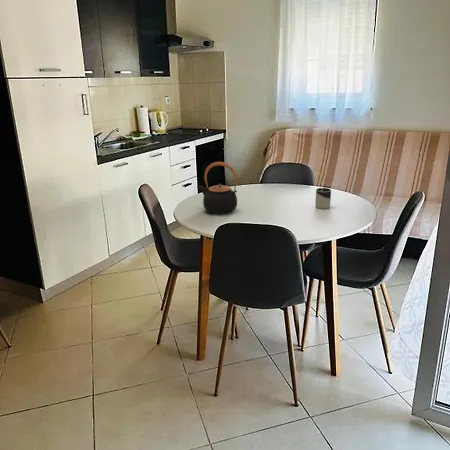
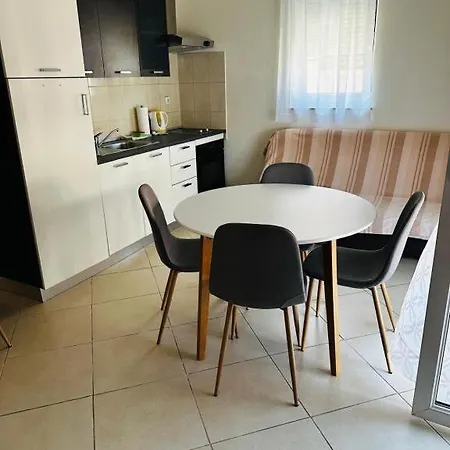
- cup [314,187,332,210]
- teapot [196,161,238,216]
